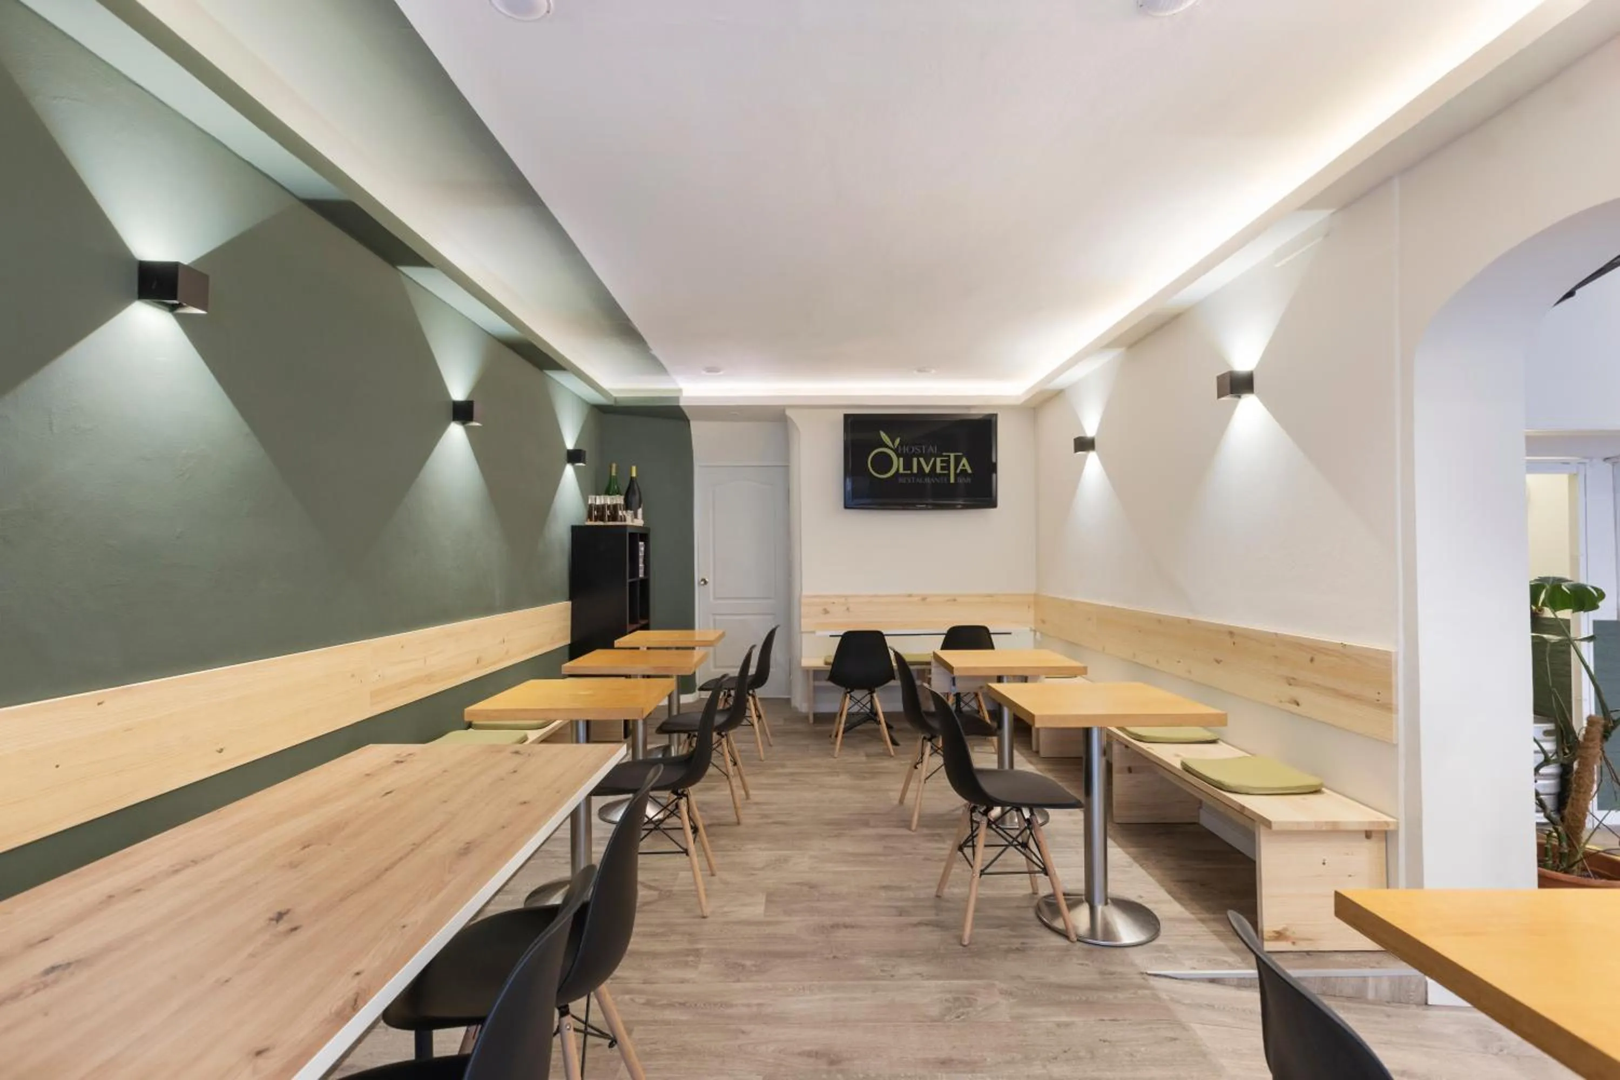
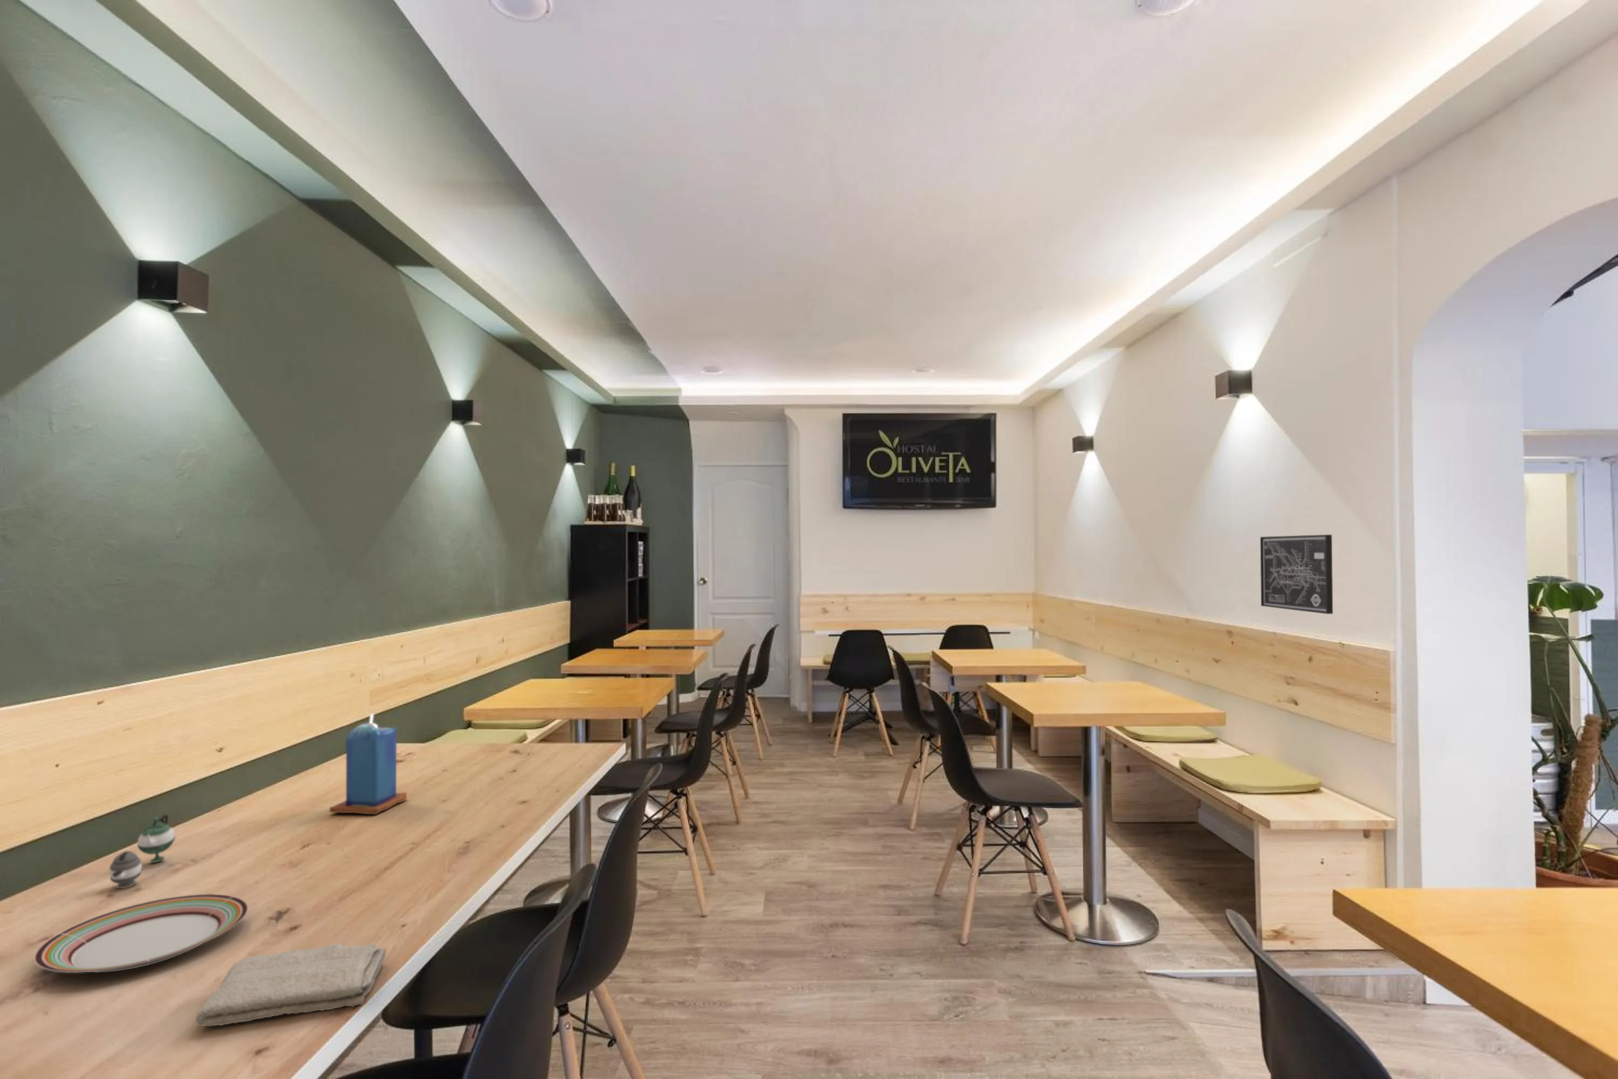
+ wall art [1260,535,1333,614]
+ candle [329,713,407,814]
+ teapot [108,814,176,889]
+ washcloth [195,943,386,1027]
+ plate [34,894,249,973]
